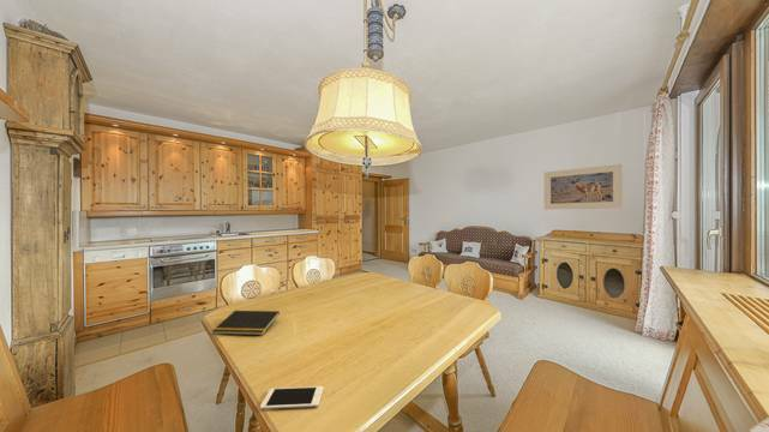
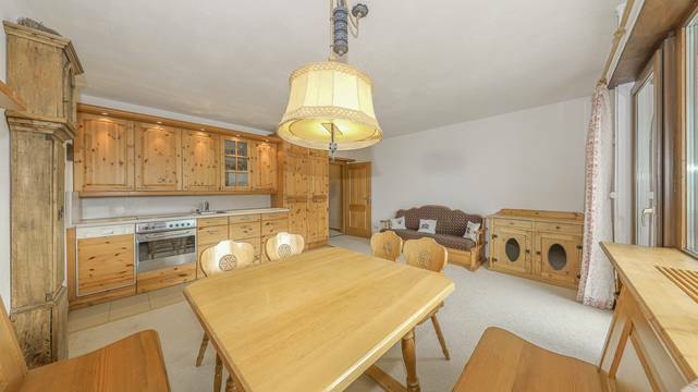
- cell phone [259,385,324,410]
- notepad [211,310,281,336]
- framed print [542,163,624,211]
